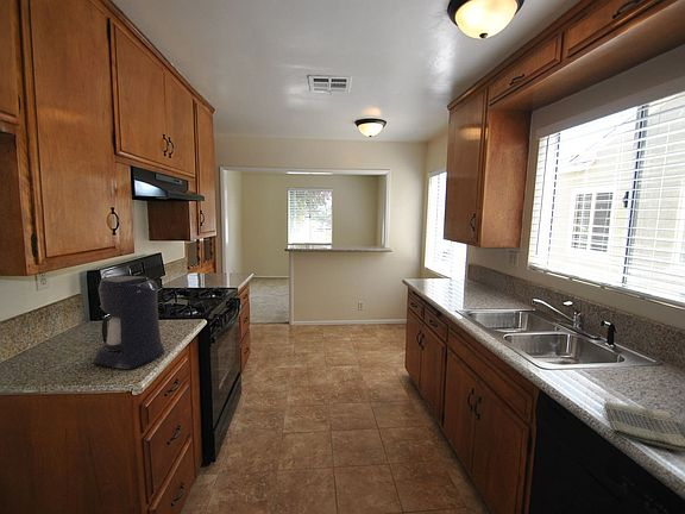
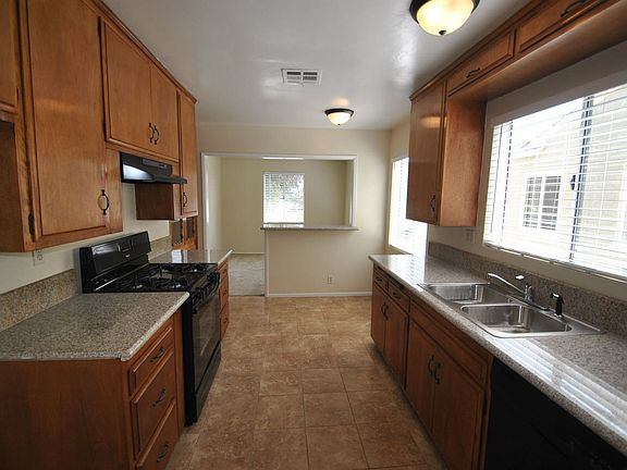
- coffee maker [92,275,165,370]
- dish towel [604,401,685,453]
